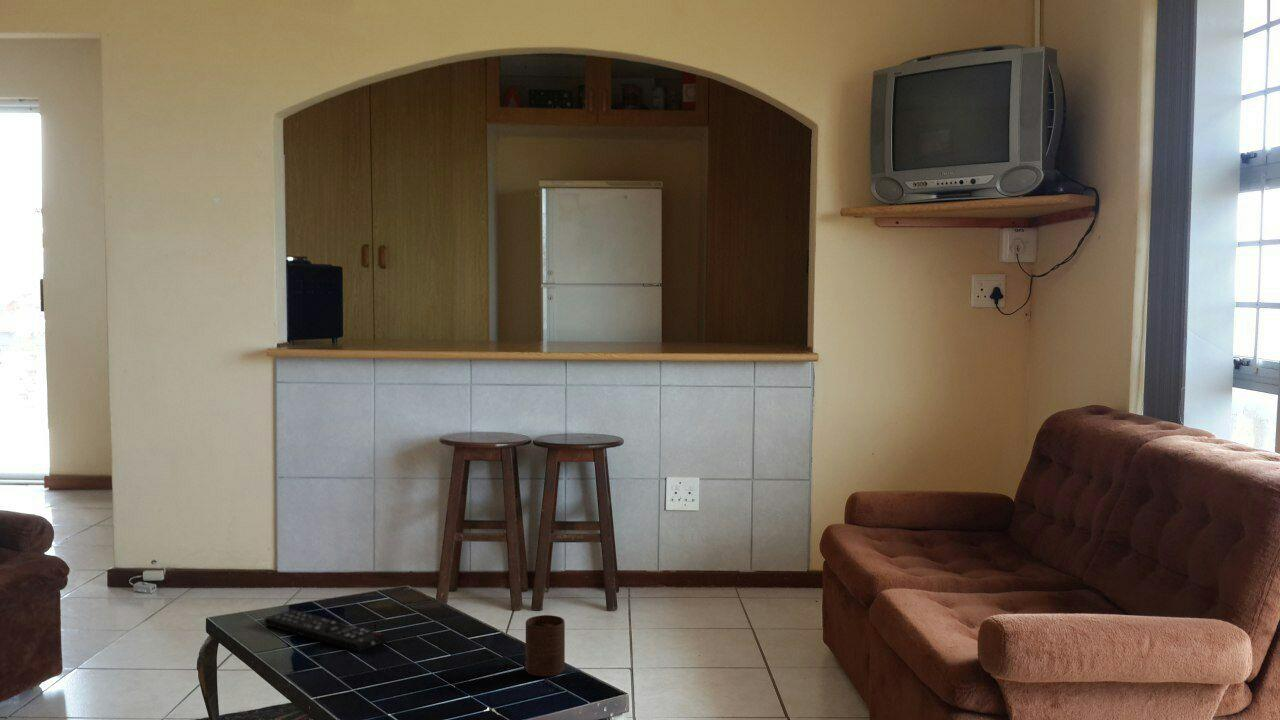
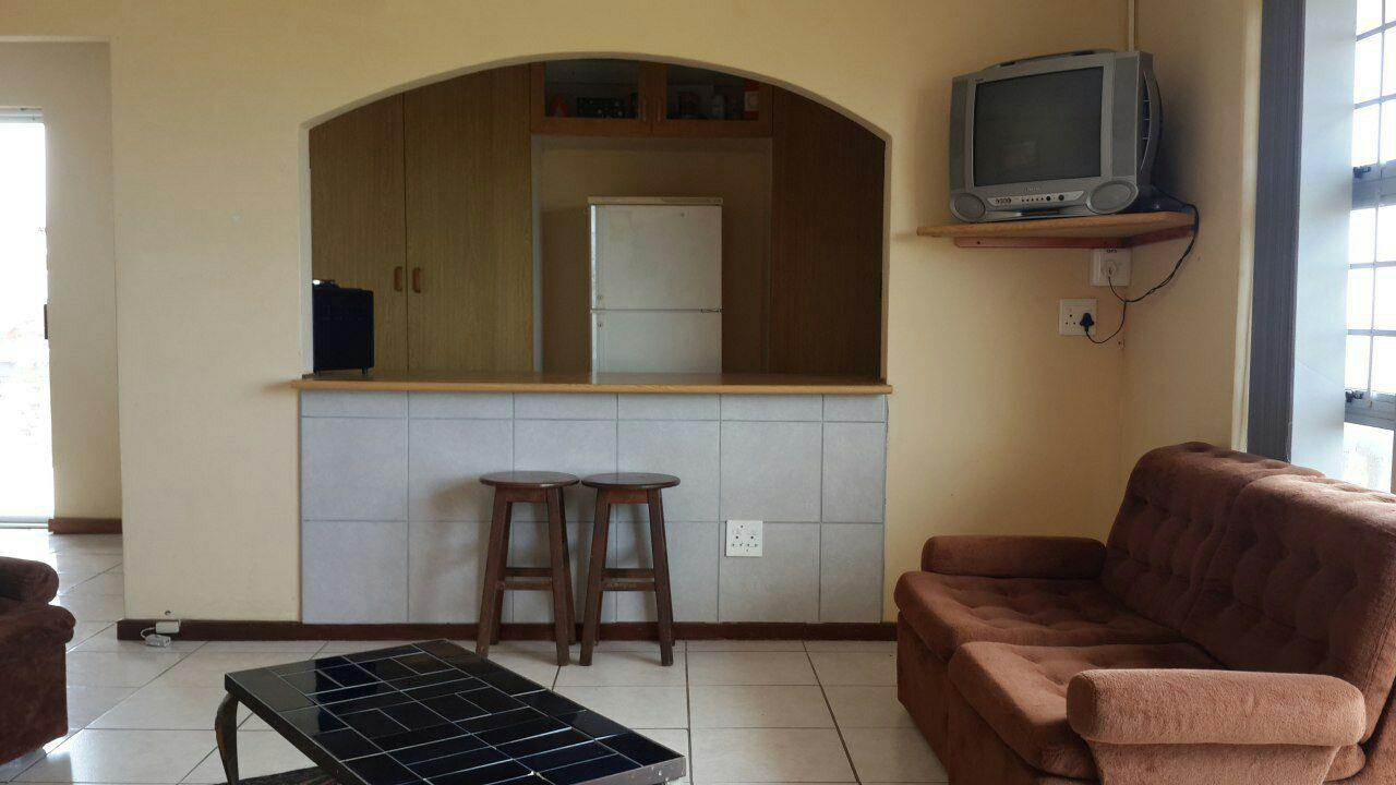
- remote control [263,608,388,653]
- cup [525,614,566,678]
